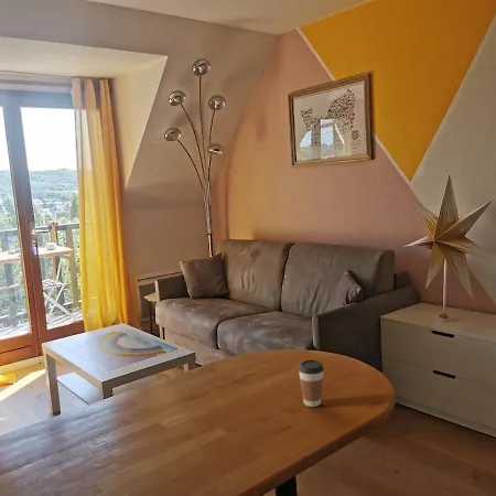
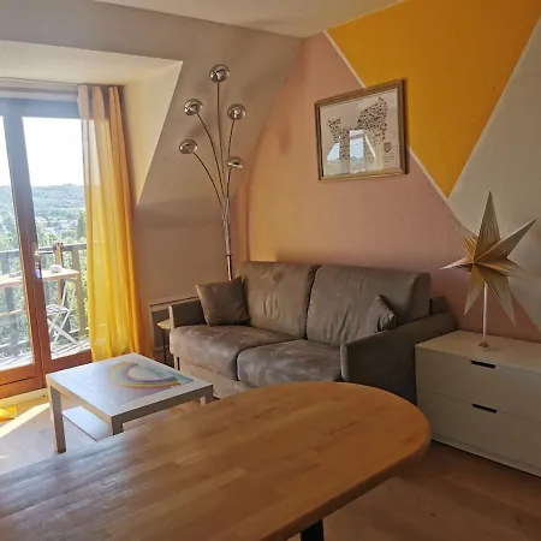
- coffee cup [298,359,325,408]
